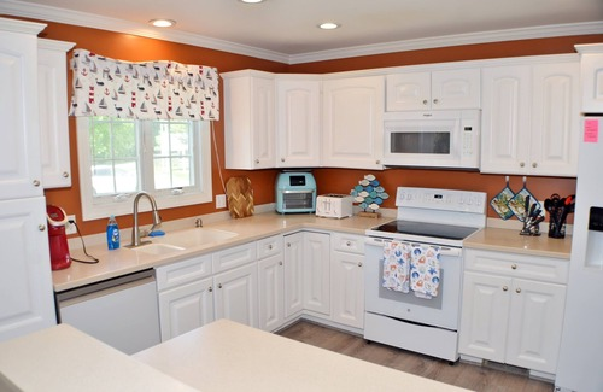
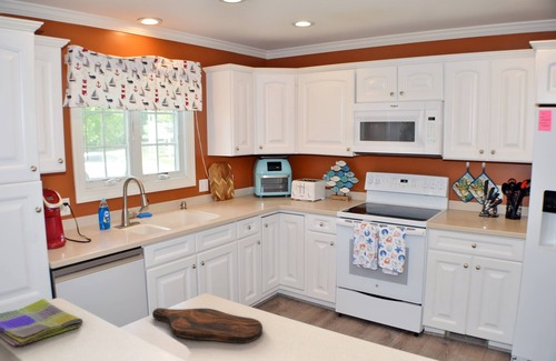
+ cutting board [151,307,264,344]
+ dish towel [0,298,83,348]
